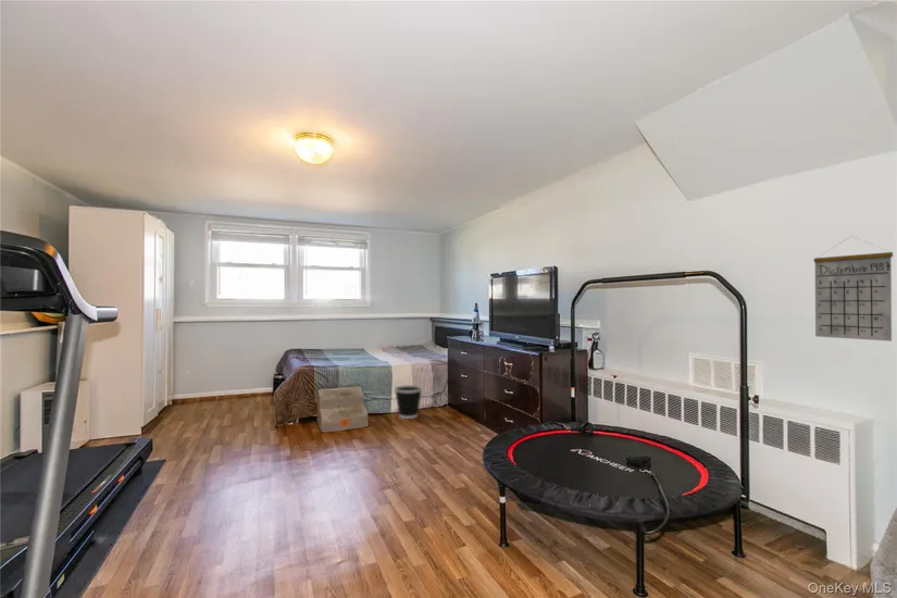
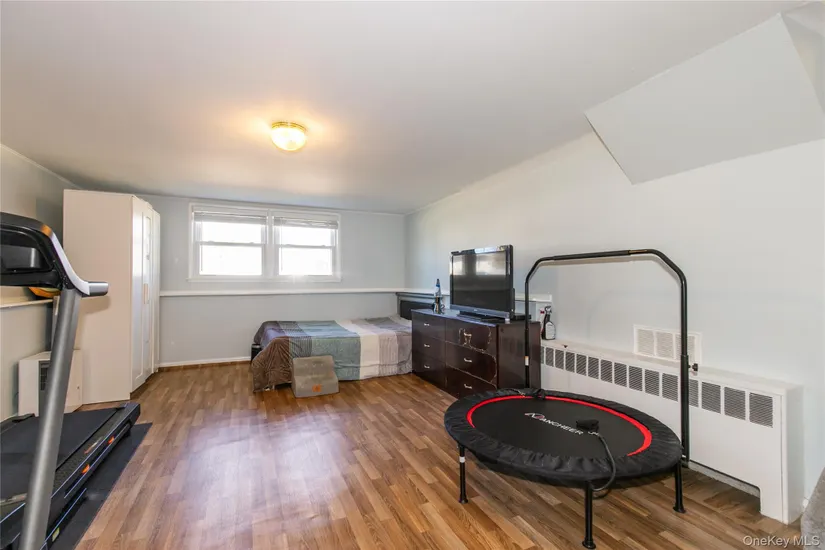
- wastebasket [394,384,424,420]
- calendar [812,235,894,342]
